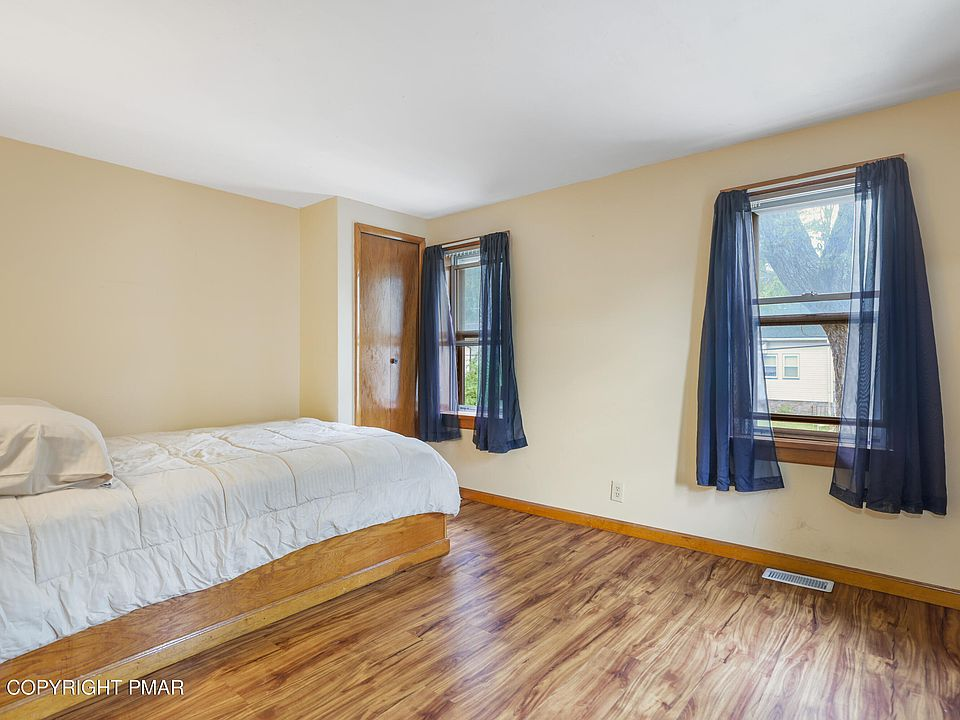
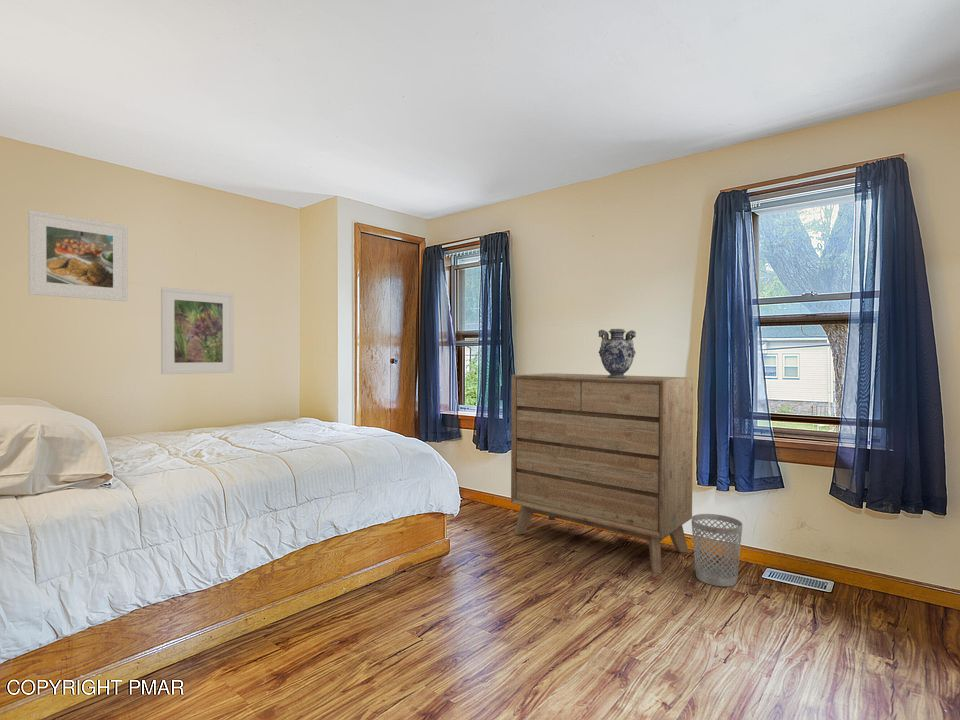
+ decorative vase [597,328,637,378]
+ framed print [27,209,128,302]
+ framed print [160,286,234,375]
+ wastebasket [691,513,744,587]
+ dresser [510,372,694,575]
